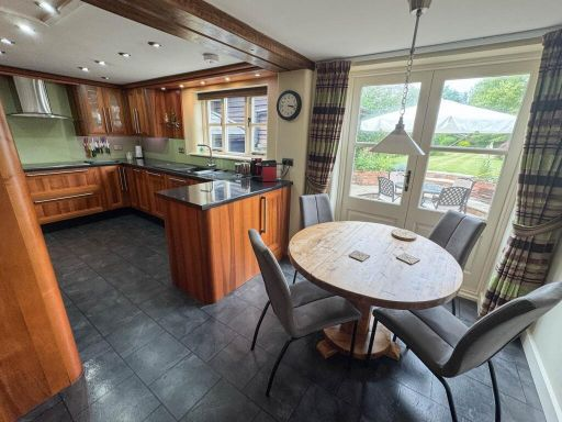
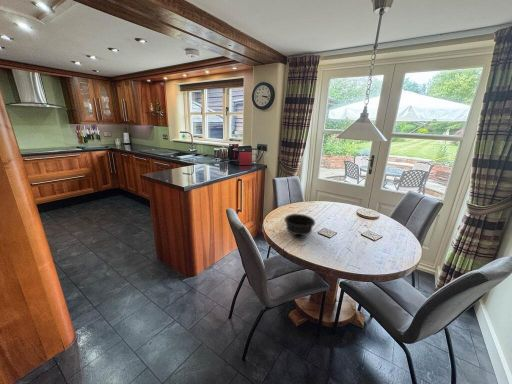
+ bowl [284,213,316,236]
